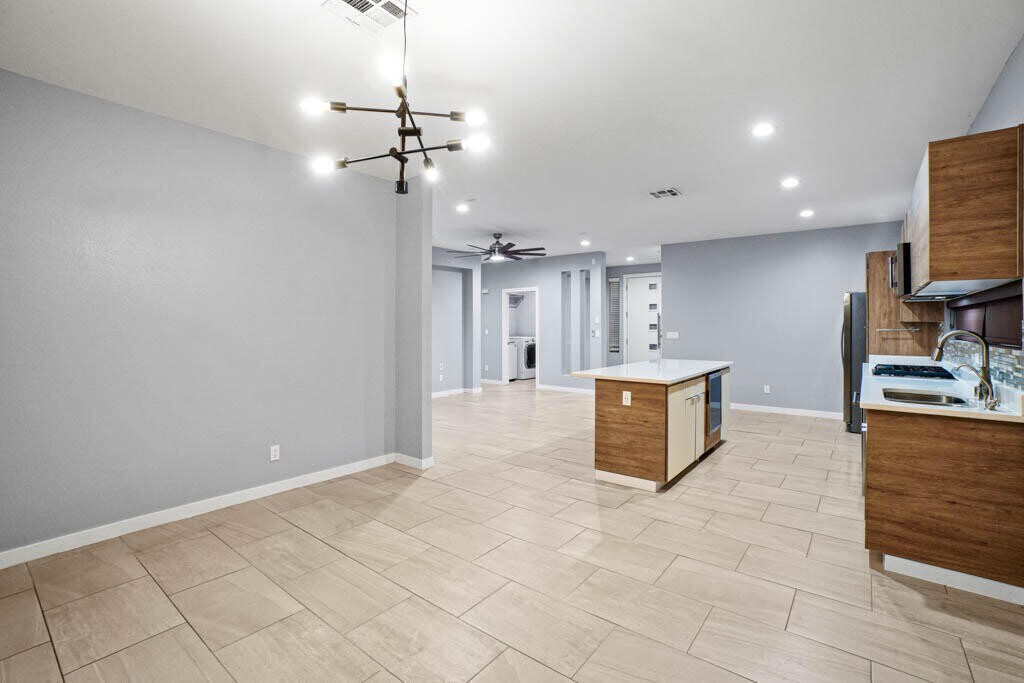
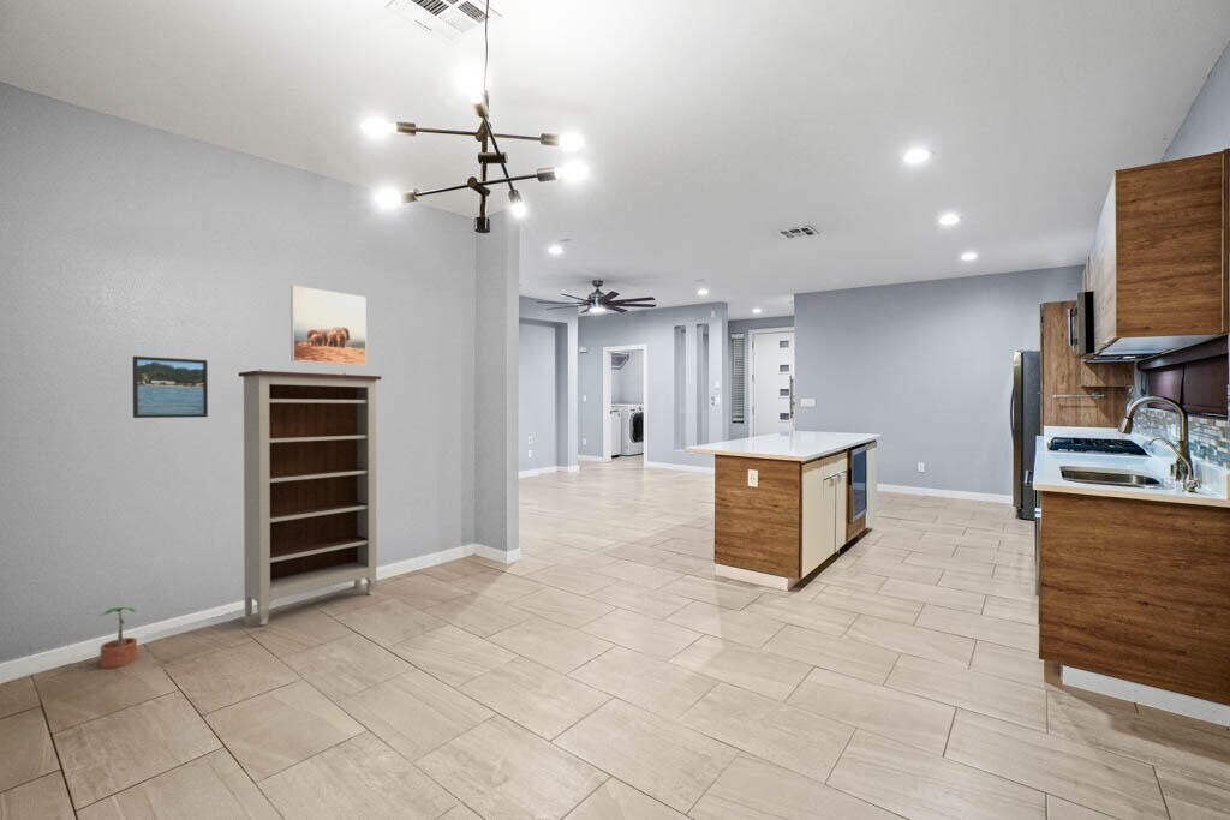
+ bookshelf [238,367,382,626]
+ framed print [289,285,368,366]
+ potted plant [100,606,138,670]
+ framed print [132,355,209,419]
